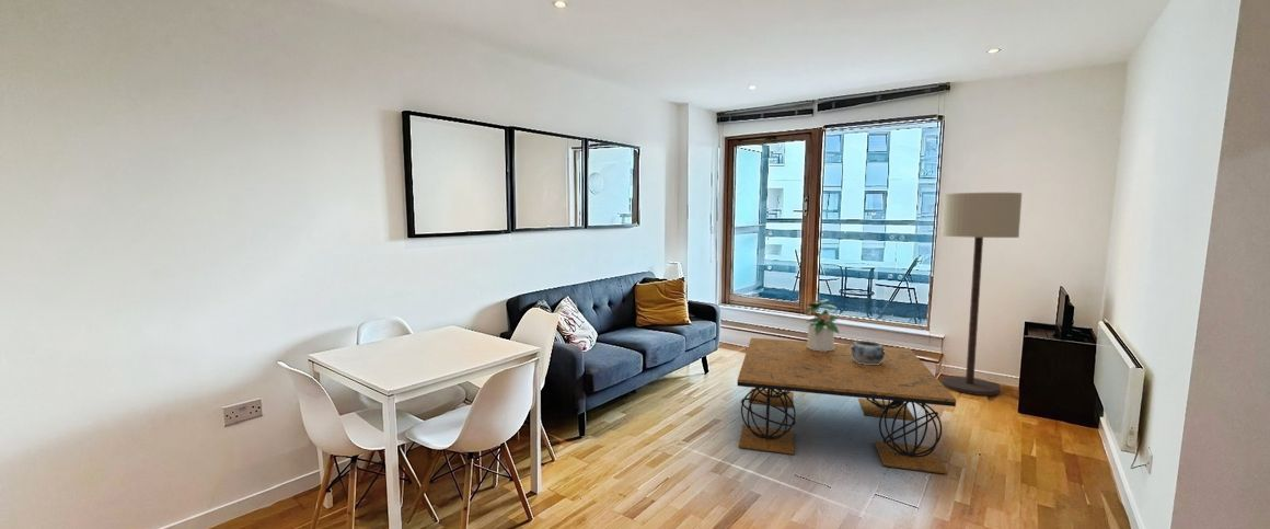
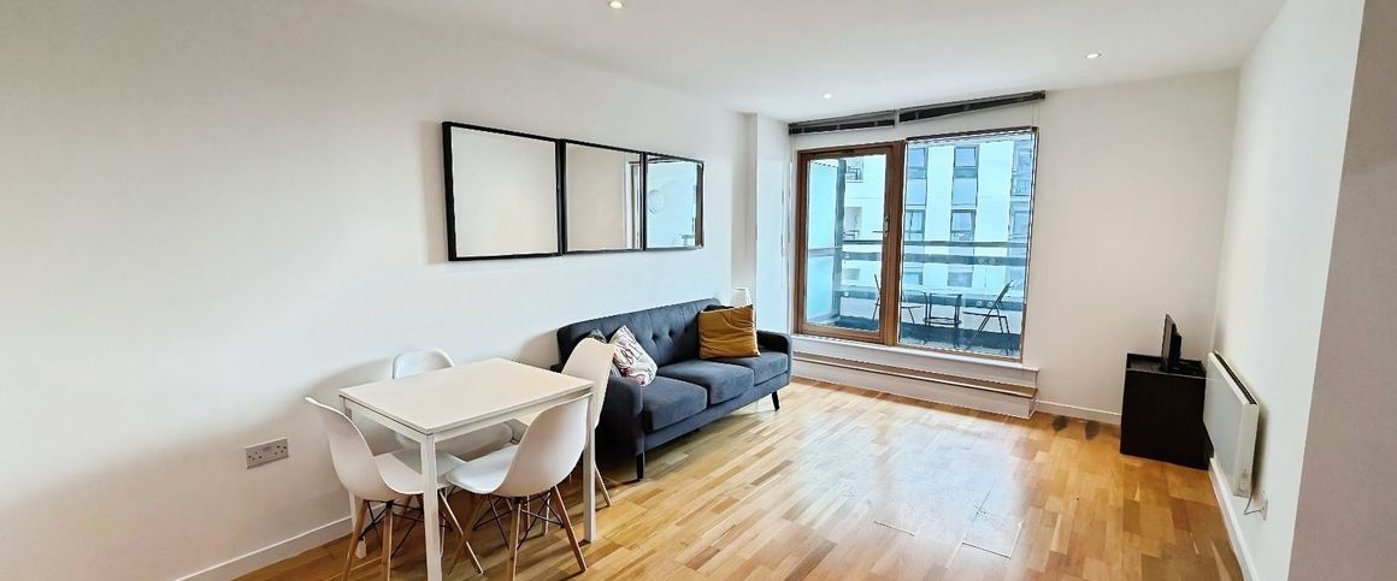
- coffee table [736,336,957,475]
- potted plant [796,298,841,352]
- decorative bowl [851,340,885,365]
- floor lamp [939,192,1023,396]
